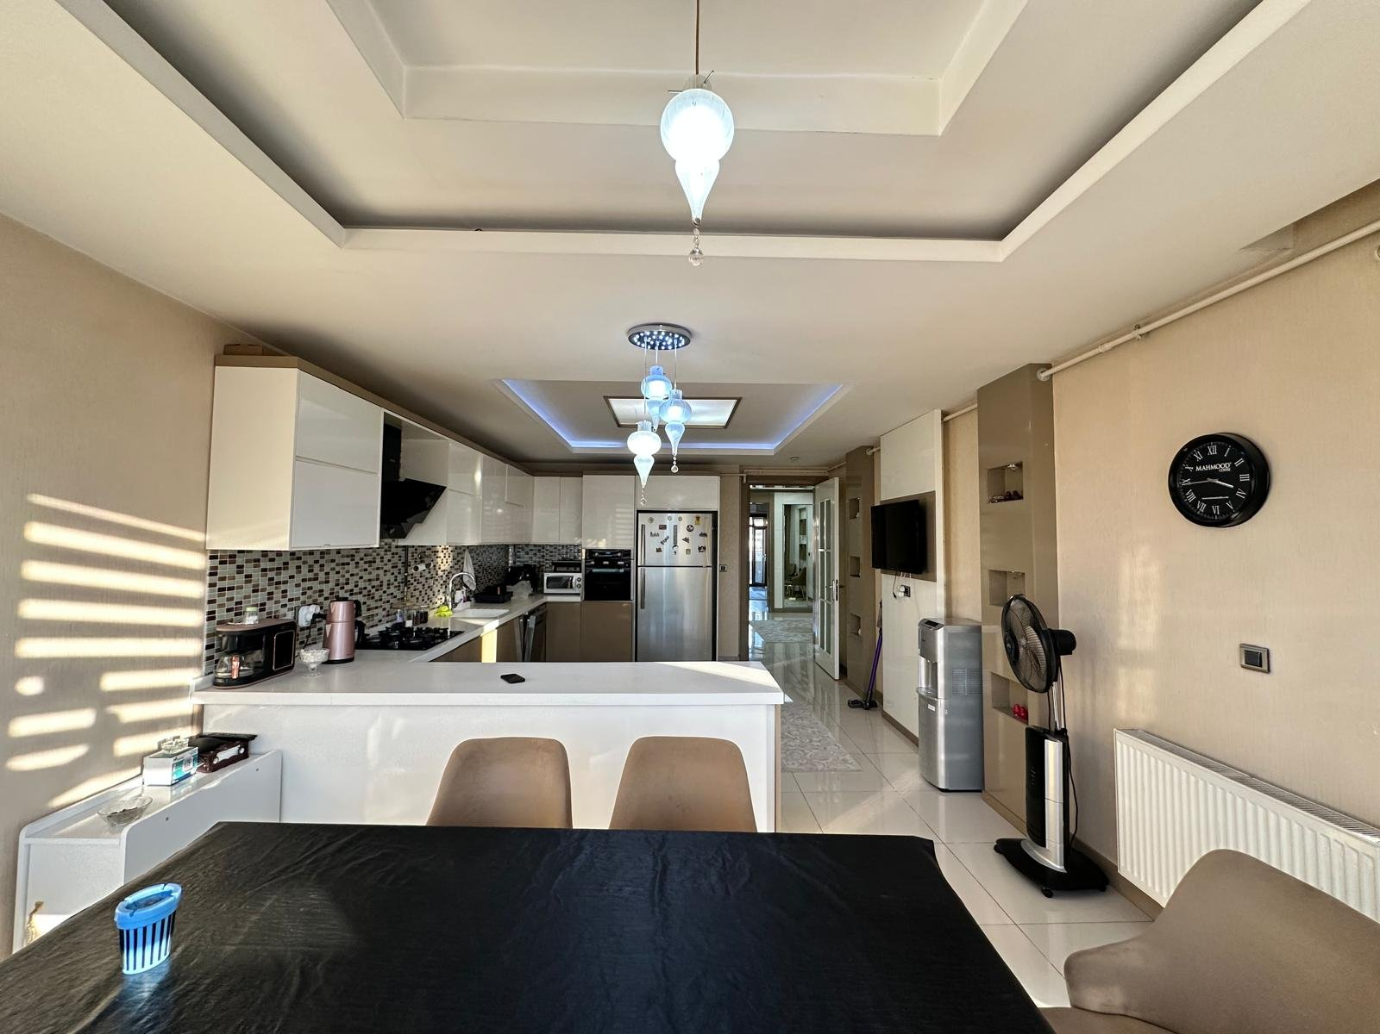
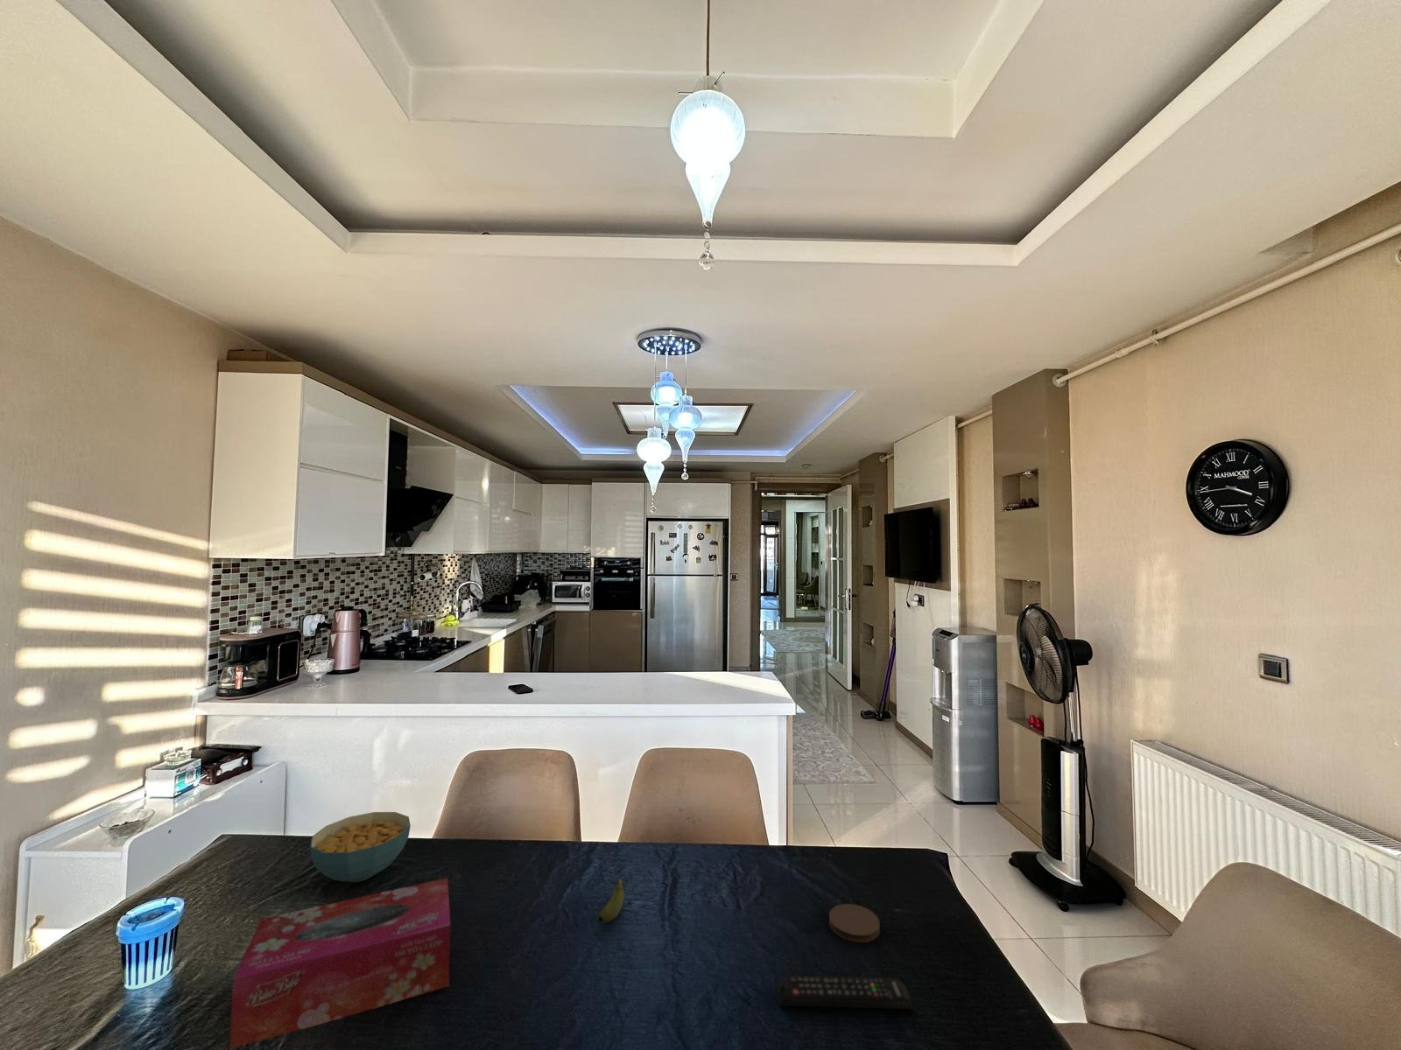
+ cereal bowl [309,811,411,882]
+ banana [597,877,625,924]
+ tissue box [228,877,451,1049]
+ remote control [777,975,915,1010]
+ coaster [828,903,881,943]
